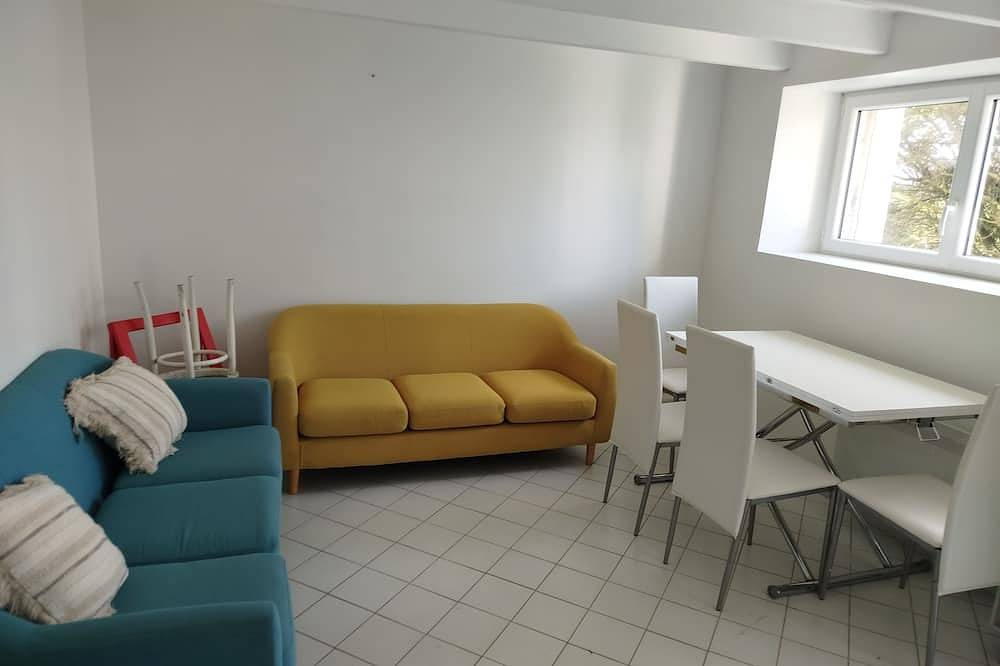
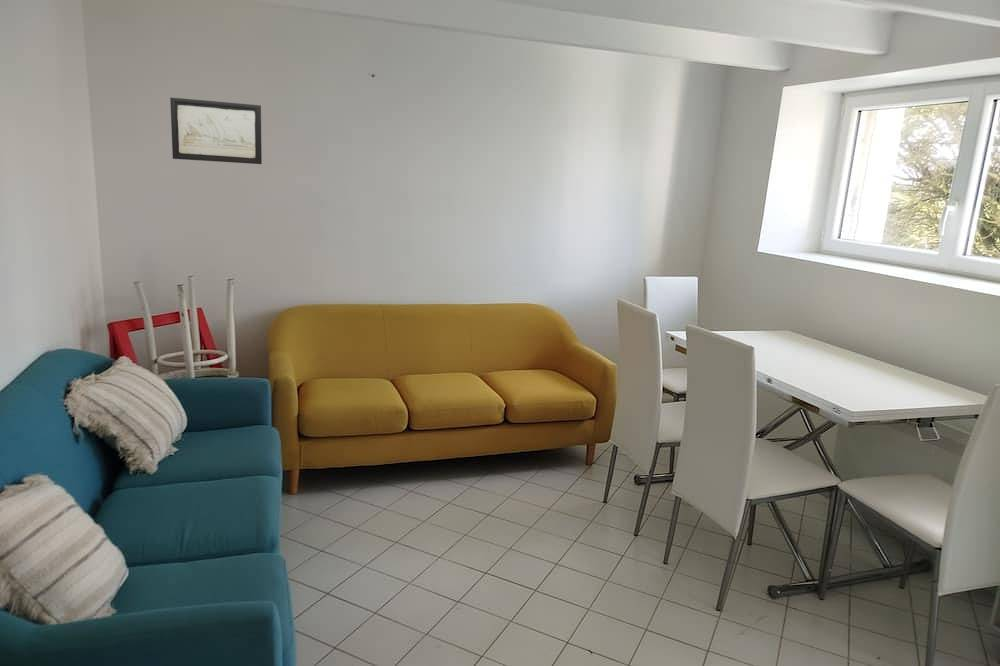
+ wall art [169,97,263,165]
